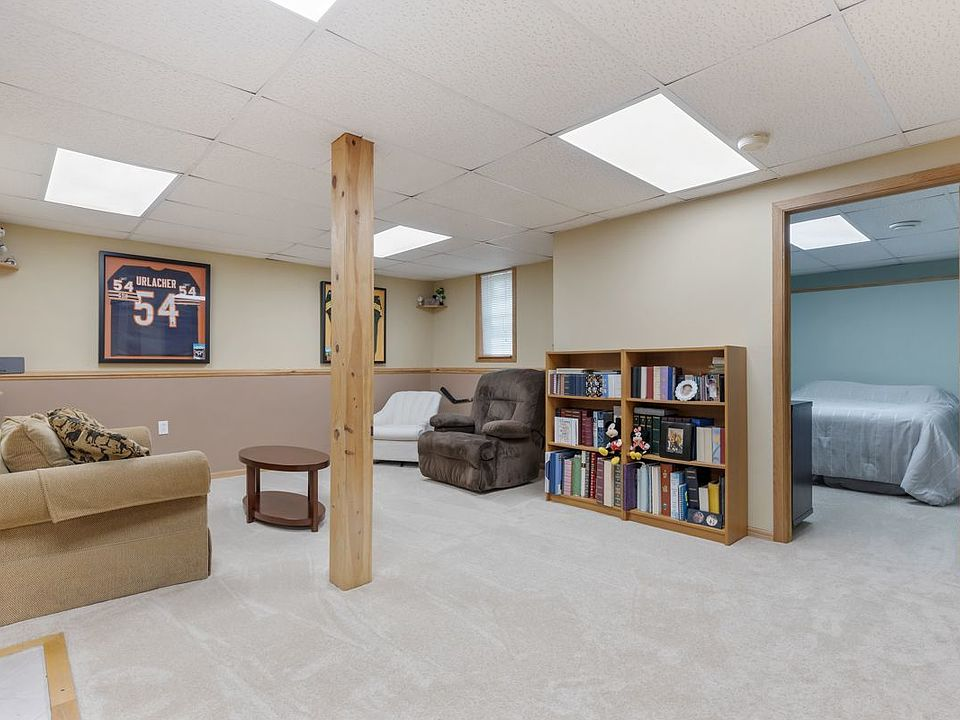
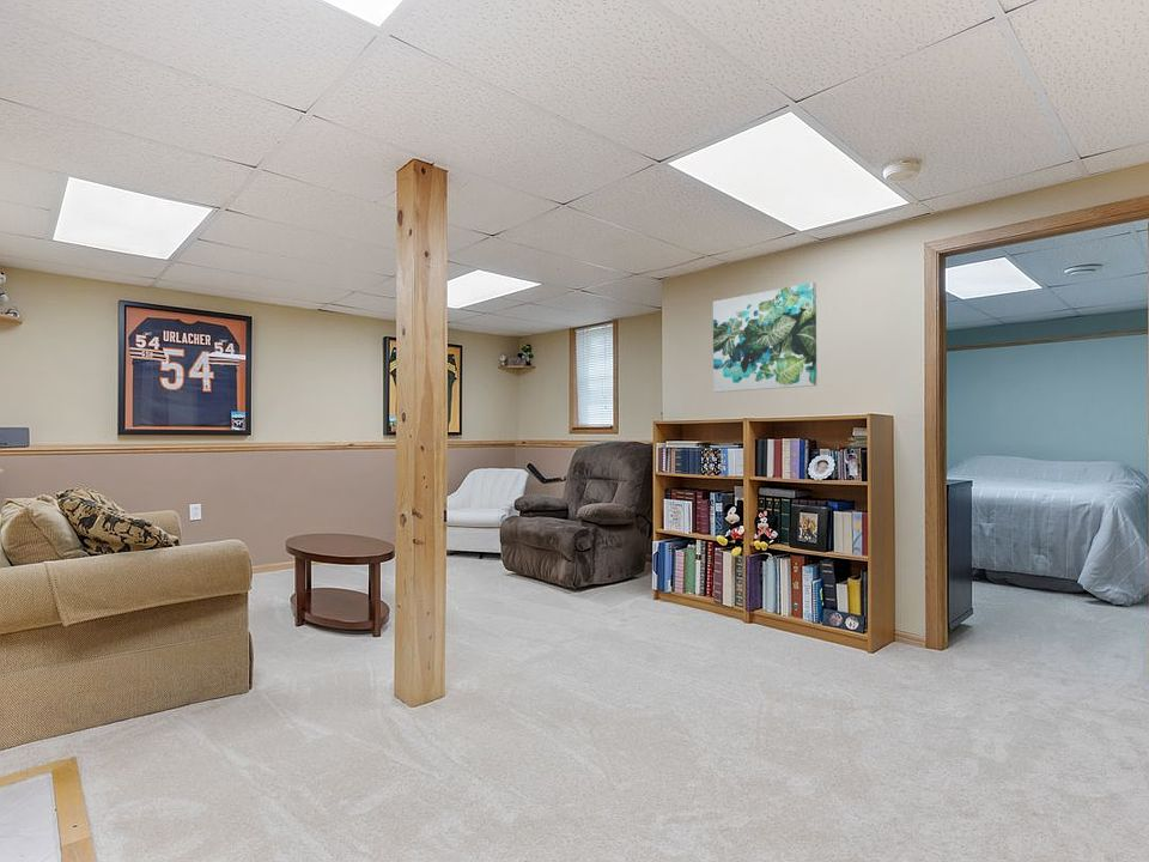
+ wall art [712,281,817,394]
